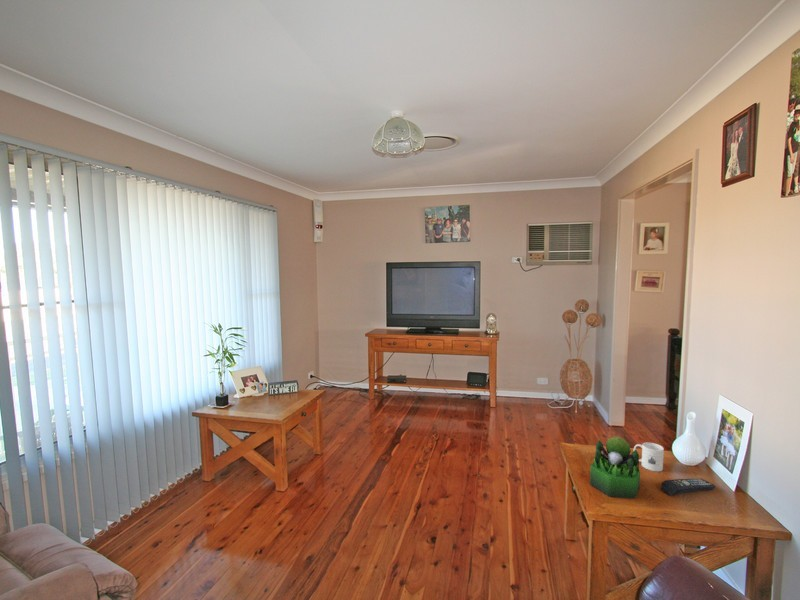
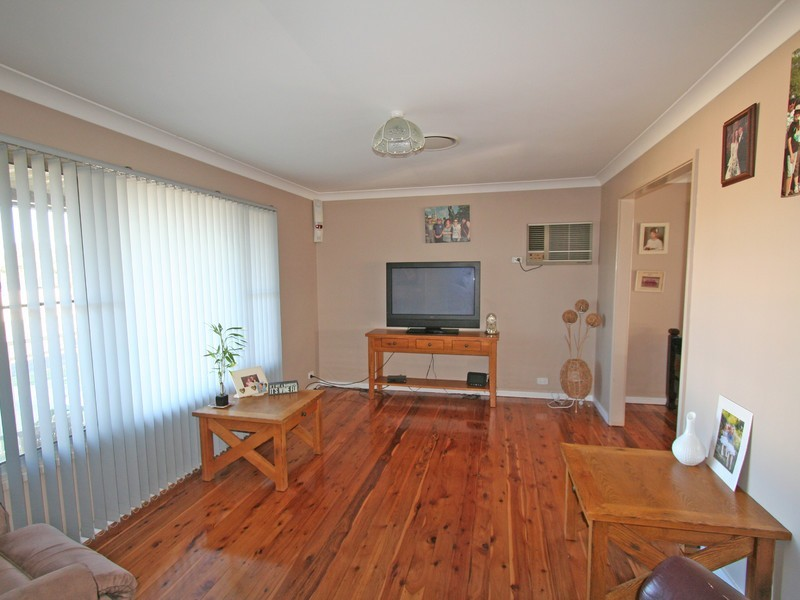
- mug [633,442,665,472]
- plant [589,436,641,500]
- remote control [660,478,716,496]
